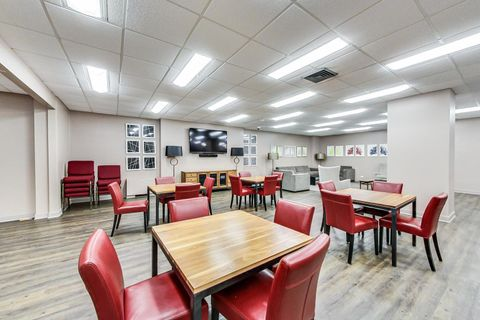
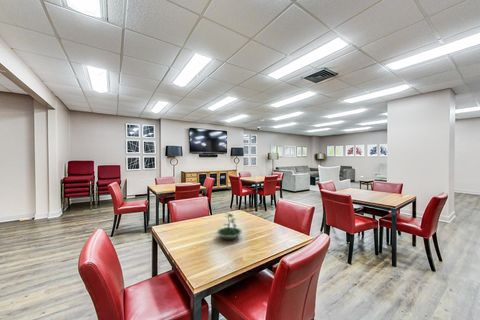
+ terrarium [216,211,243,241]
